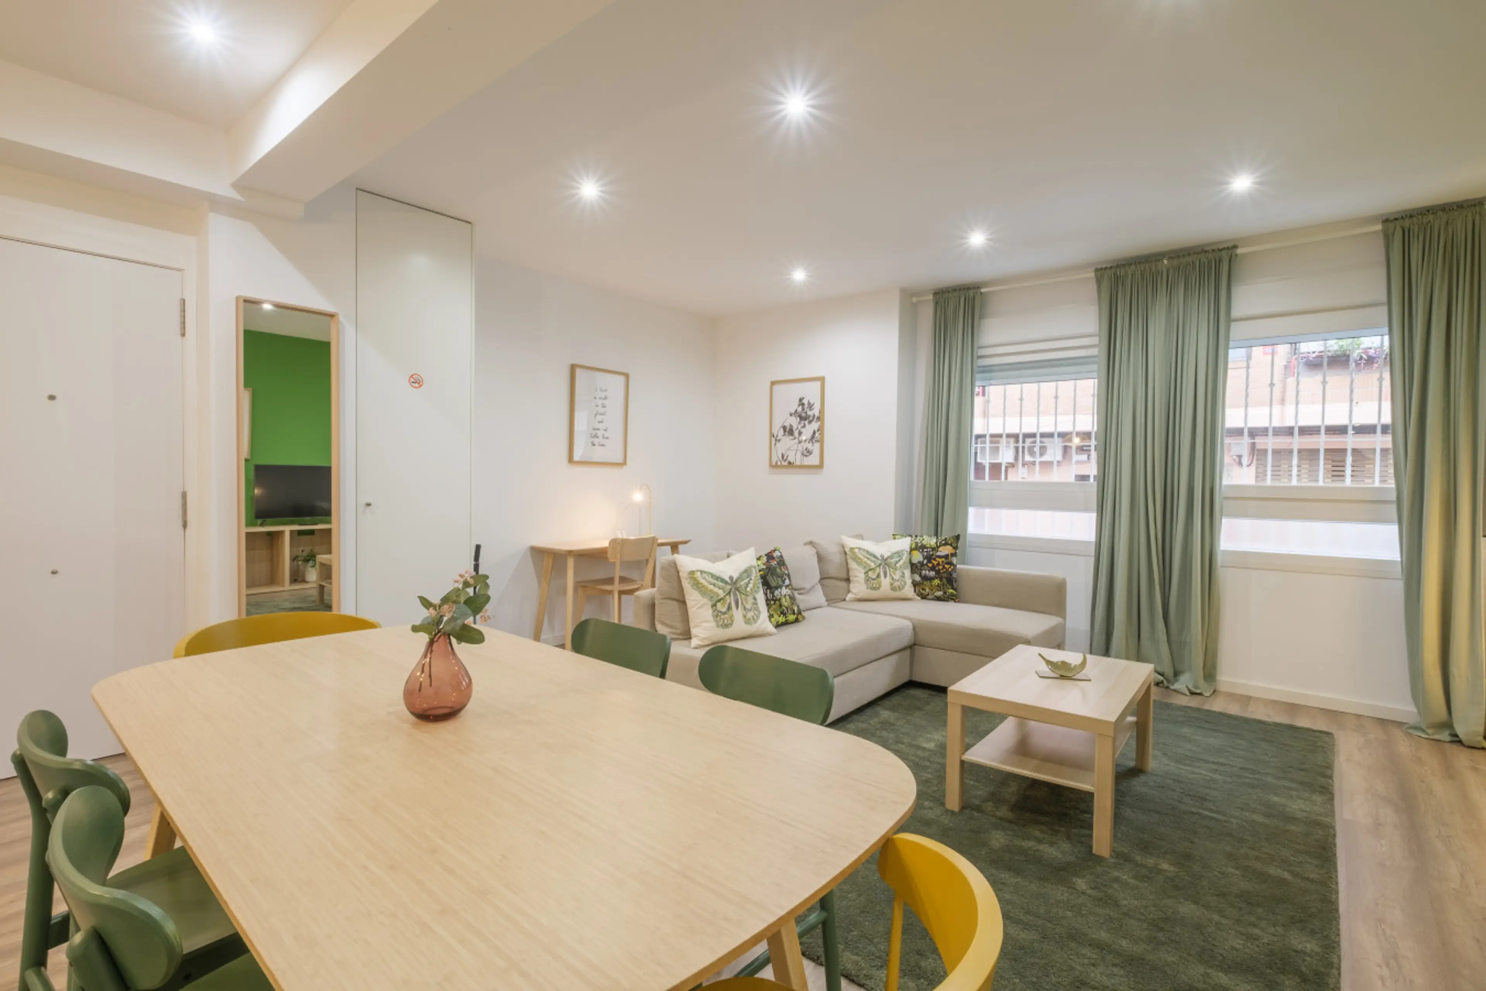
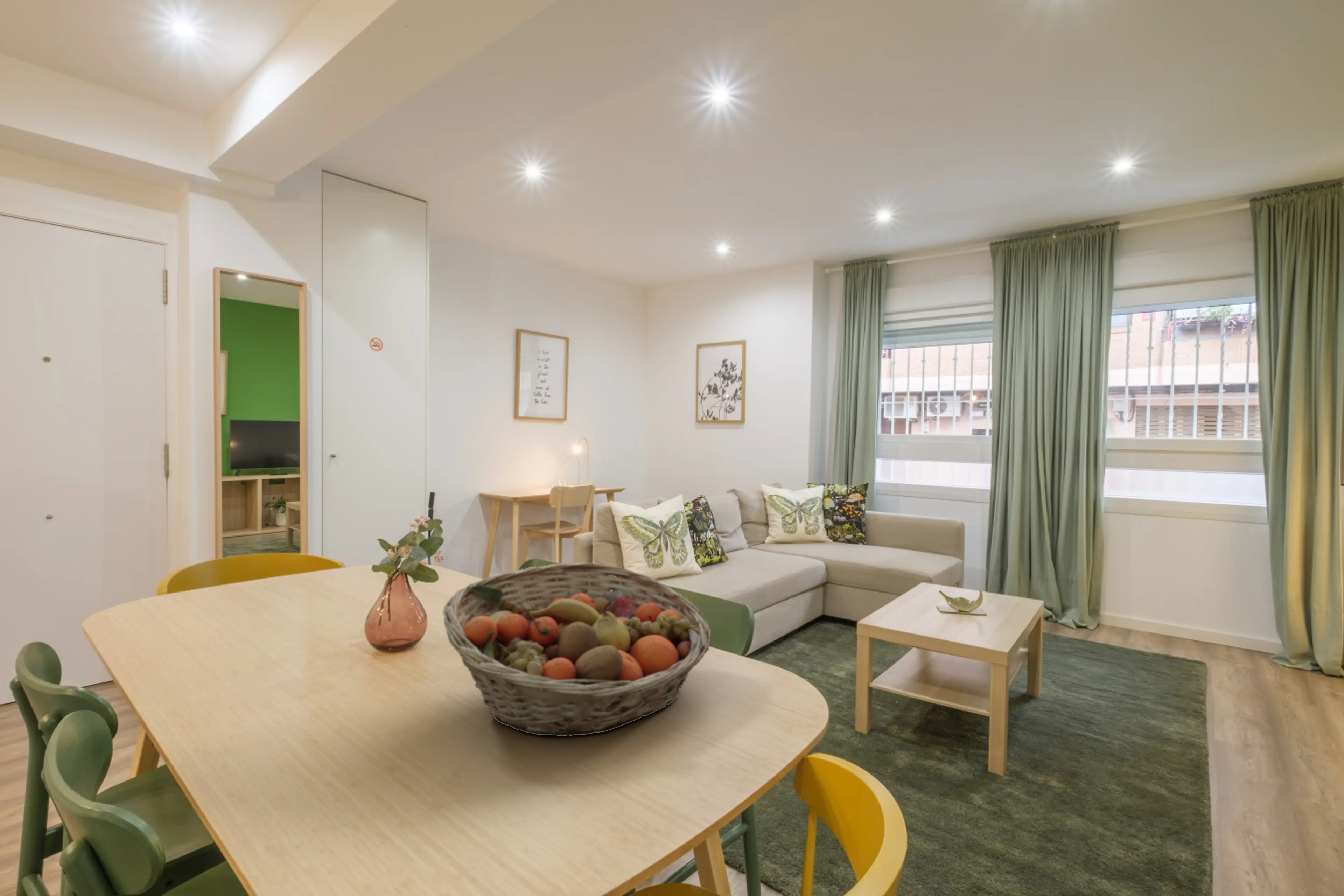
+ fruit basket [443,562,712,736]
